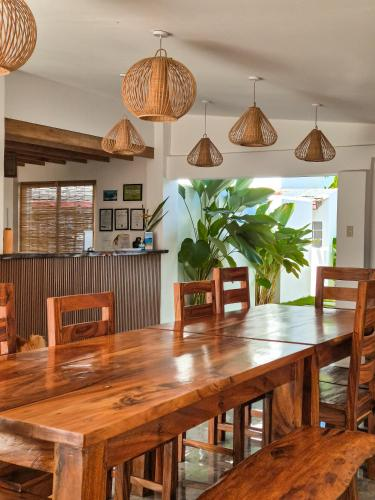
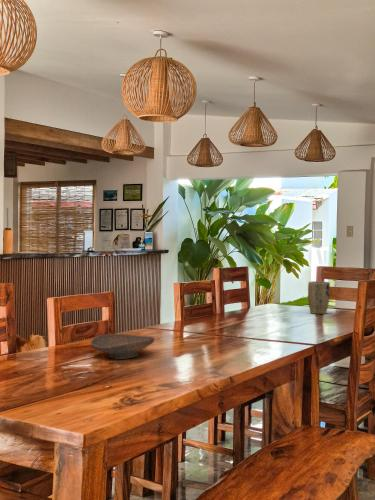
+ decorative bowl [90,333,156,360]
+ plant pot [307,280,331,315]
